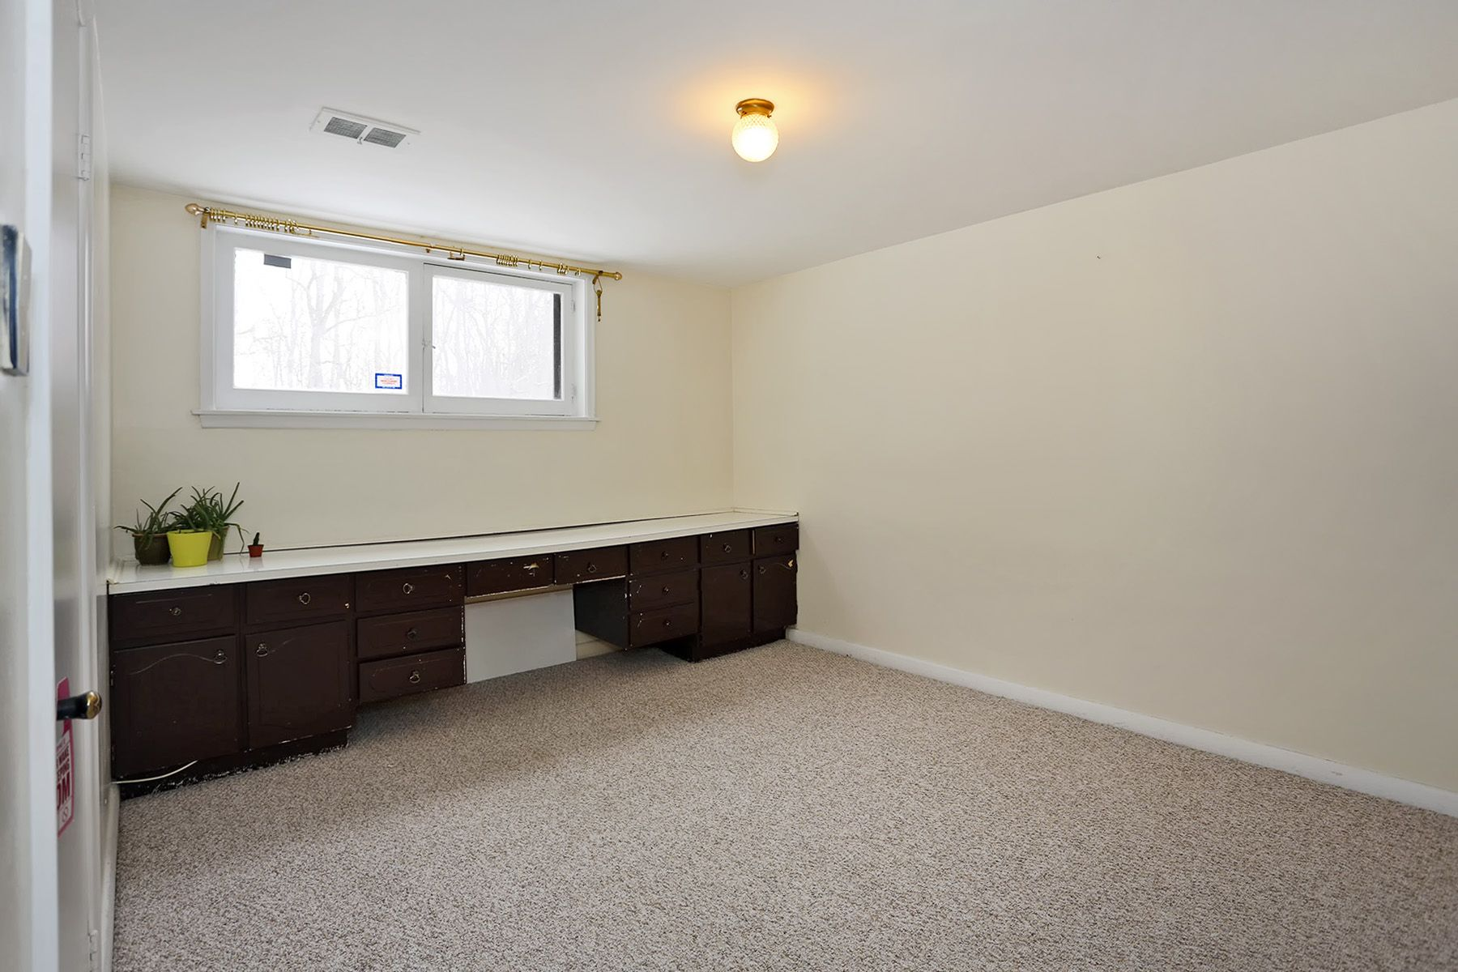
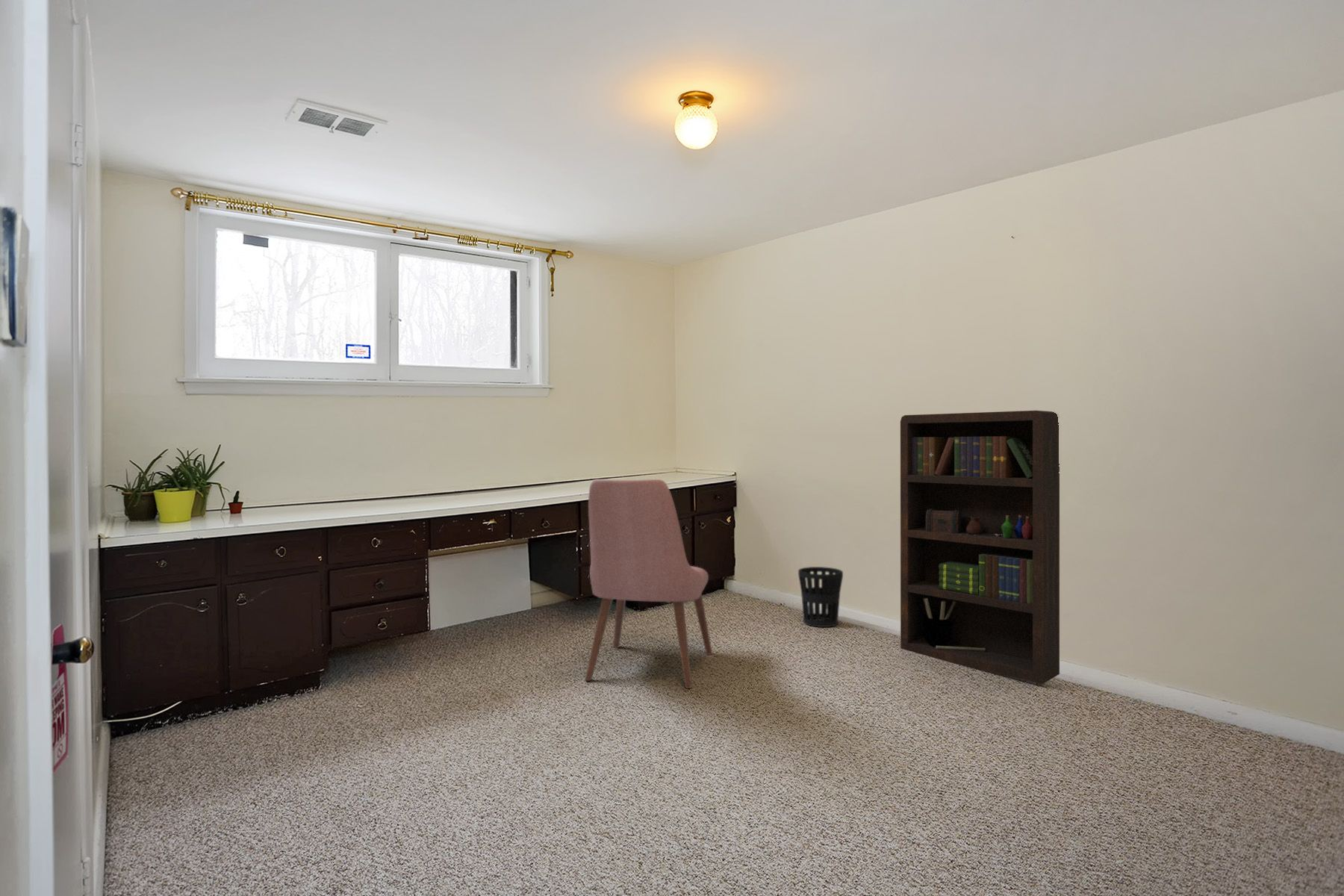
+ chair [585,479,713,689]
+ bookcase [900,410,1060,685]
+ wastebasket [797,566,844,628]
